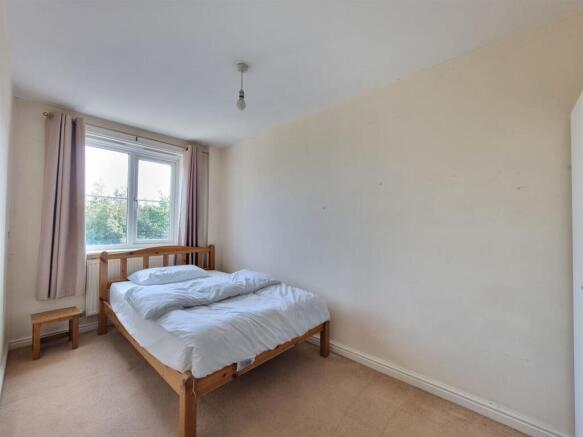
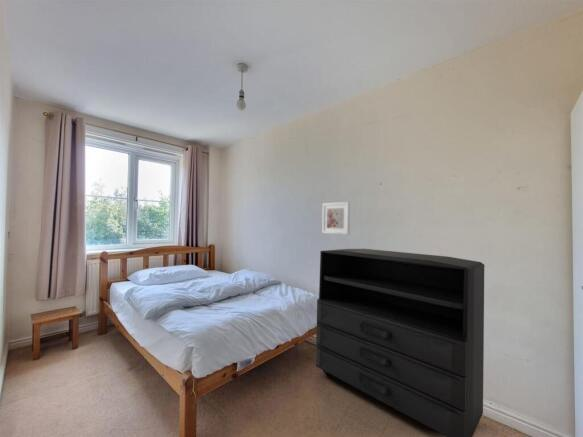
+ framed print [321,201,351,236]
+ dresser [315,248,485,437]
